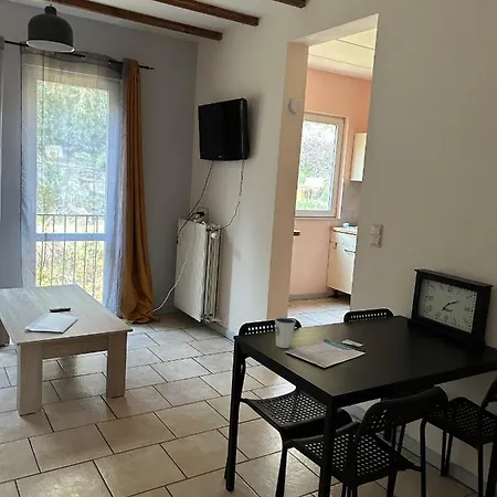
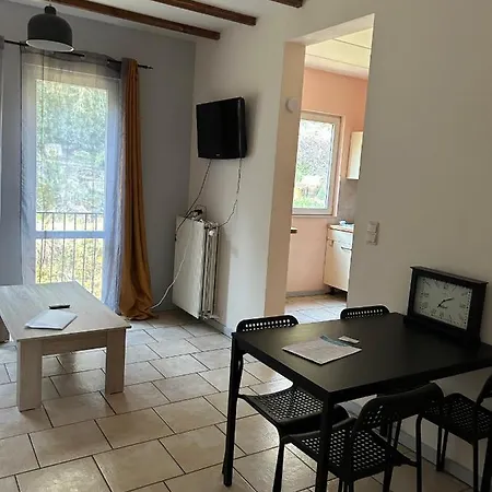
- dixie cup [274,316,297,349]
